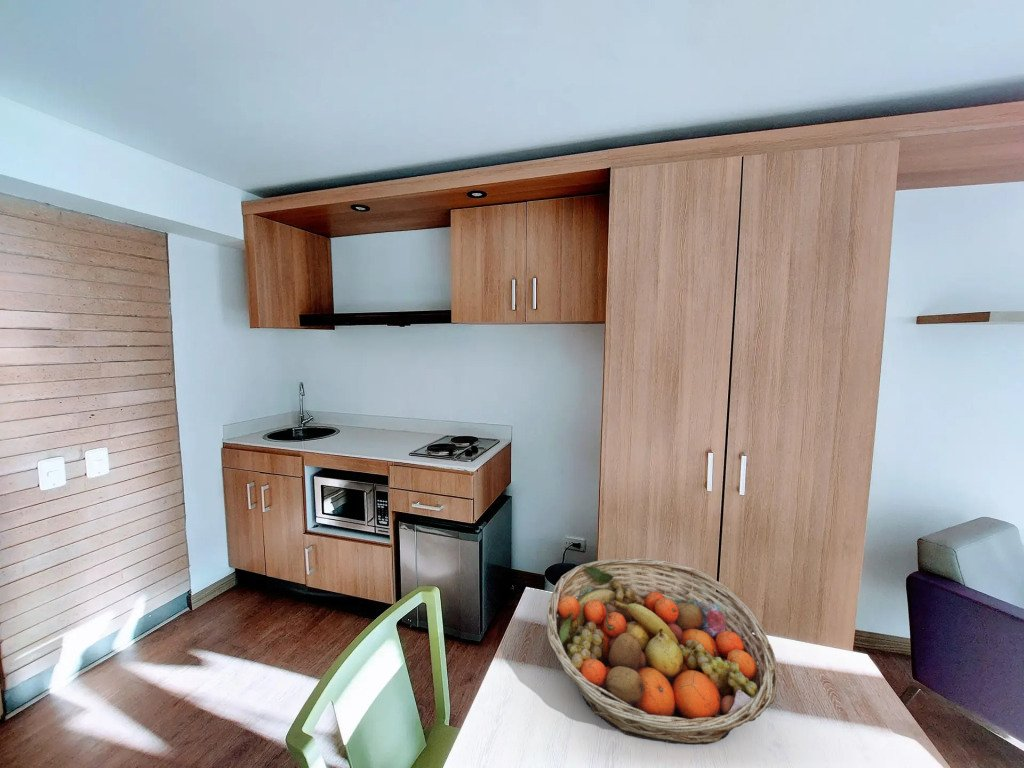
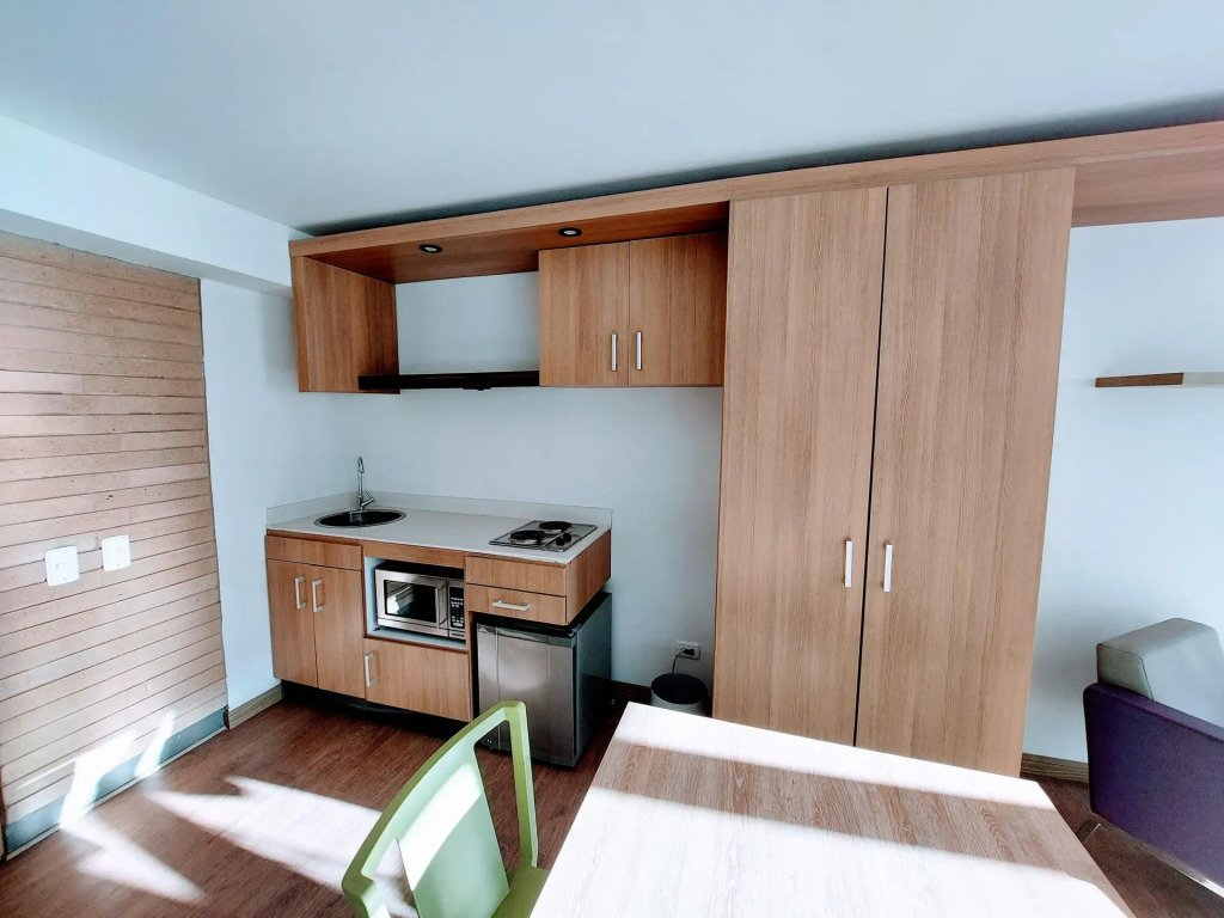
- fruit basket [546,557,779,745]
